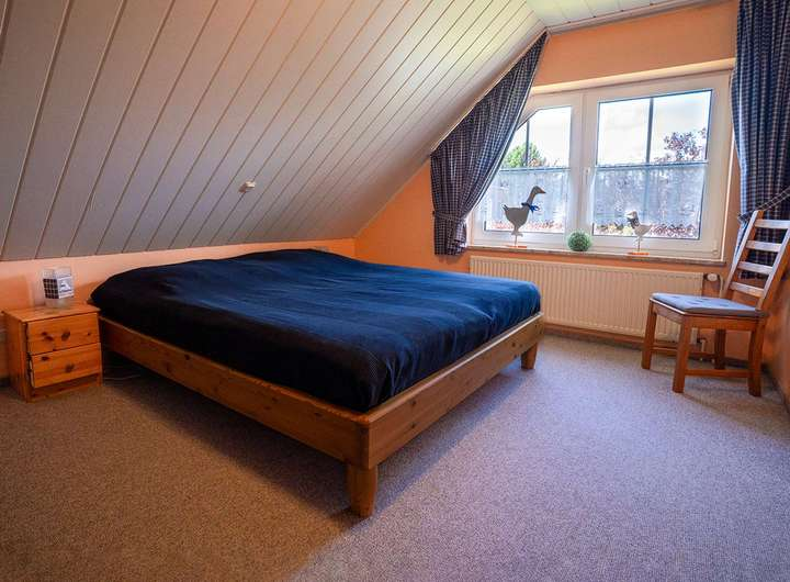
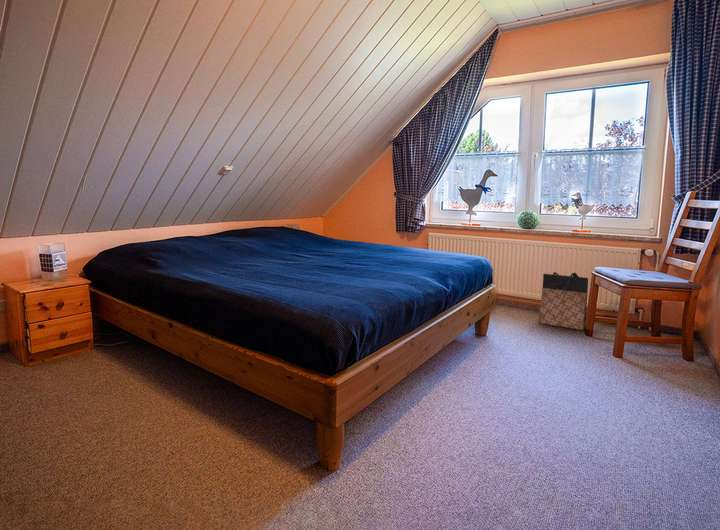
+ bag [538,271,589,331]
